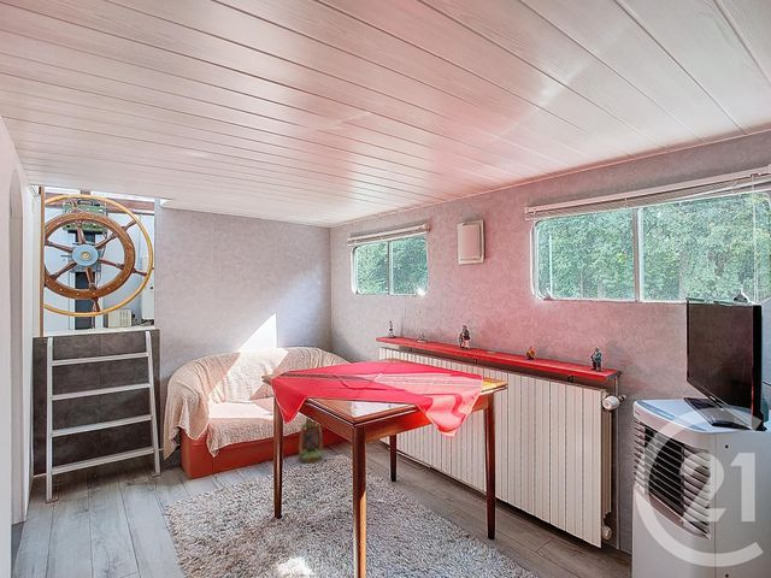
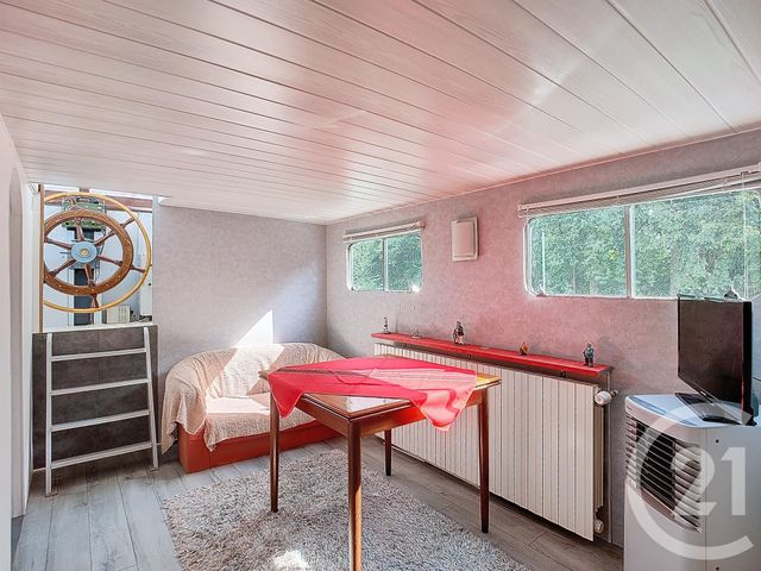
- lantern [298,417,324,464]
